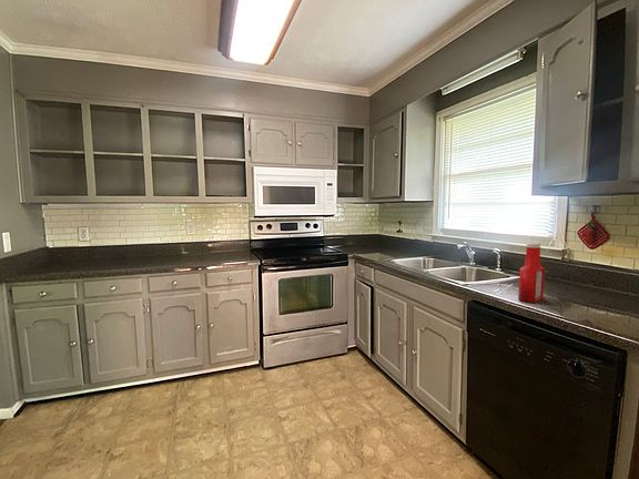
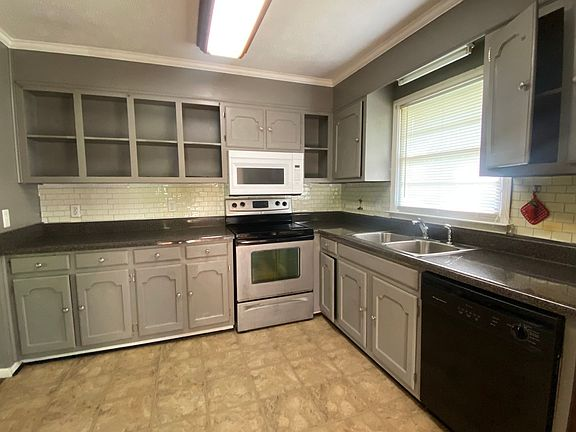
- soap bottle [517,242,546,304]
